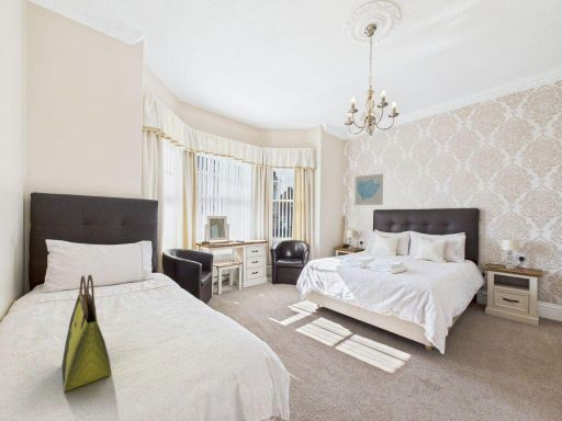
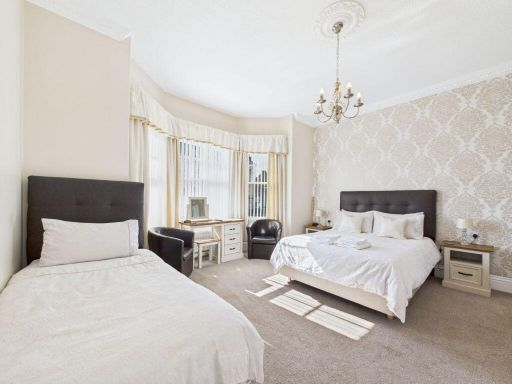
- wall art [353,172,384,206]
- tote bag [60,274,113,392]
